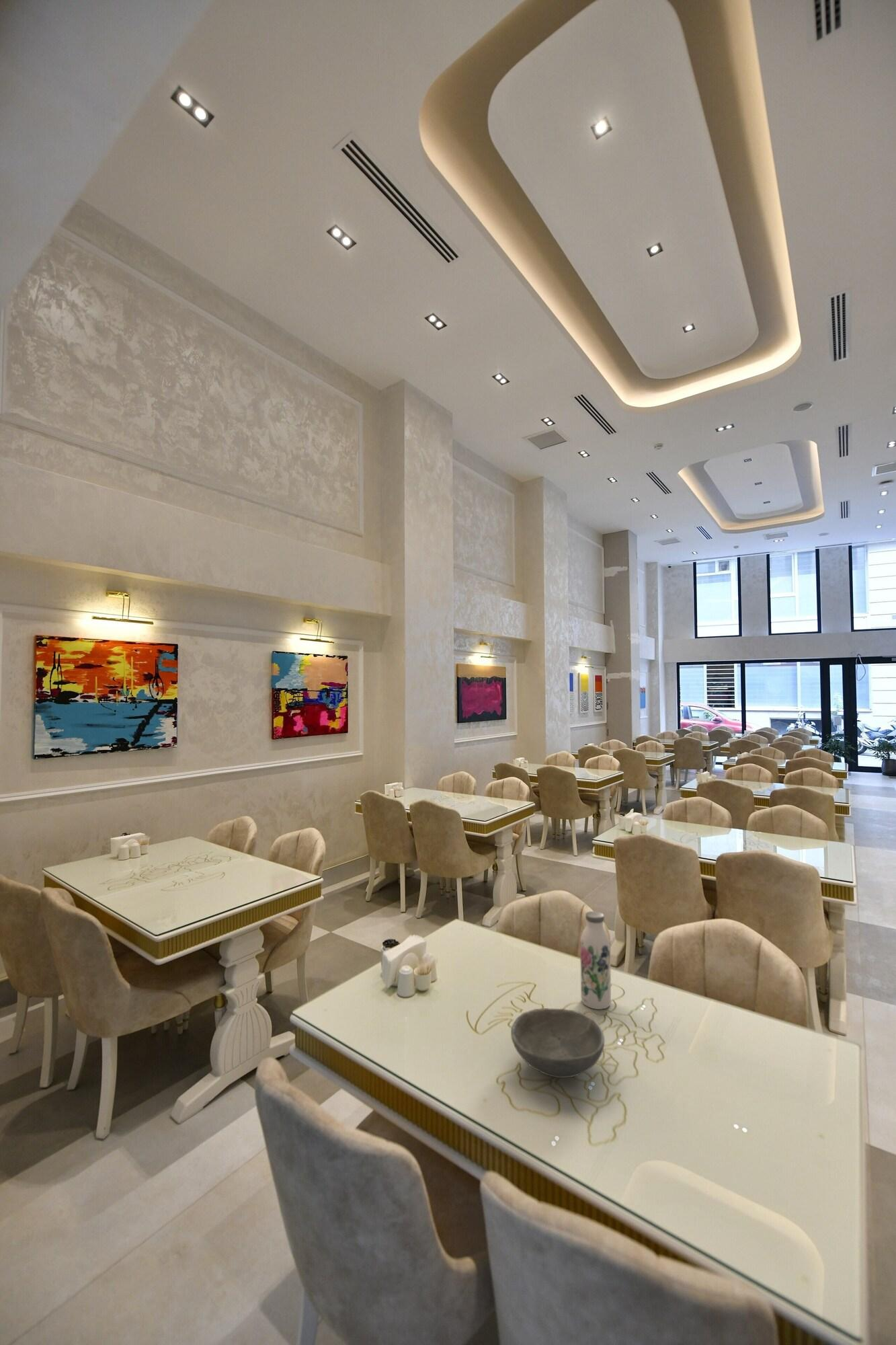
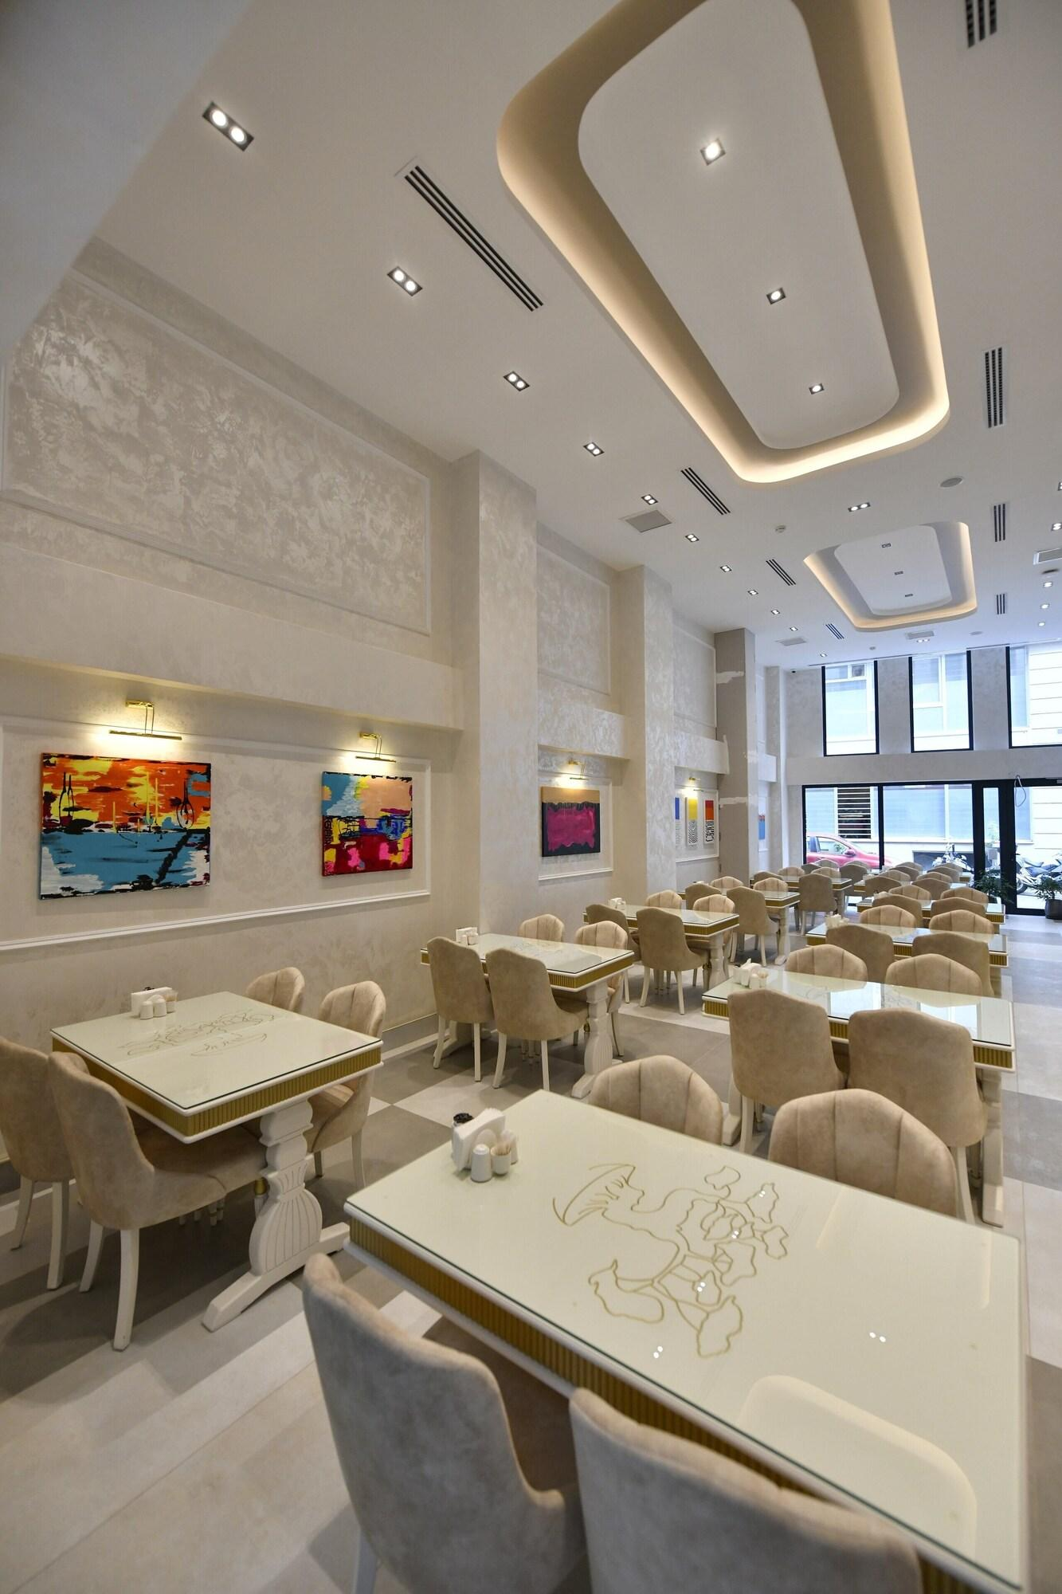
- water bottle [579,911,612,1010]
- bowl [510,1007,605,1079]
